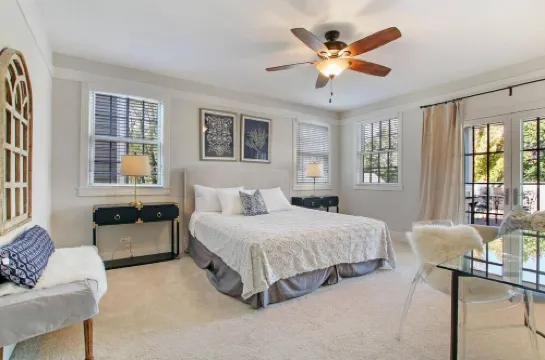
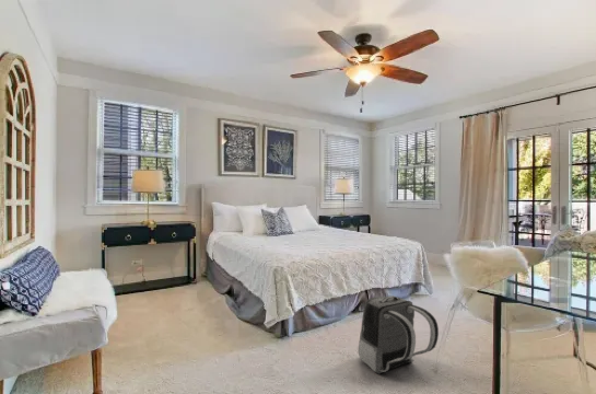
+ backpack [358,294,440,375]
